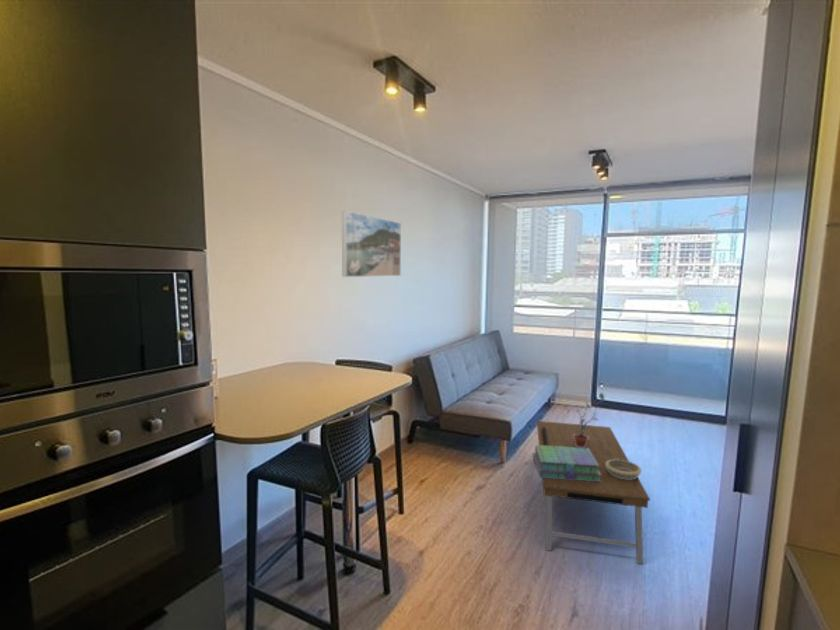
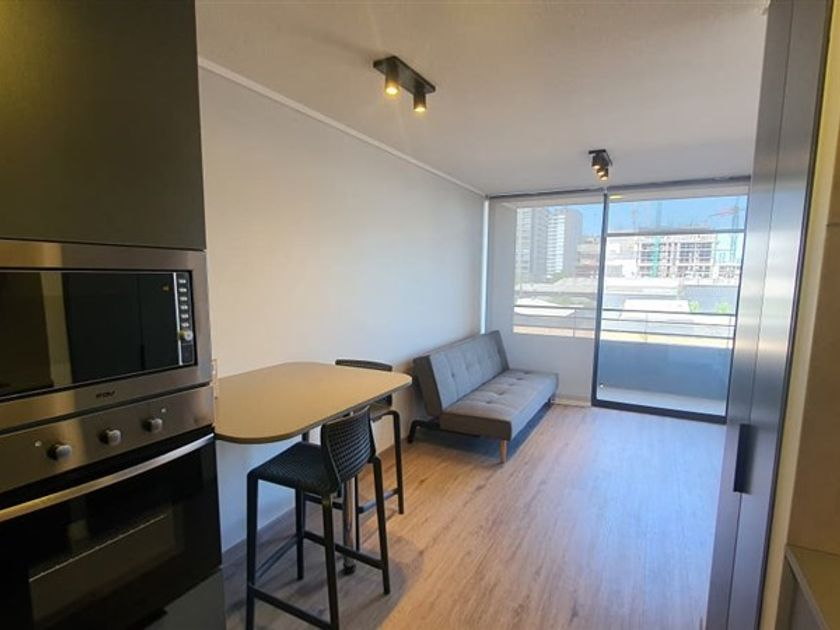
- coffee table [536,420,651,565]
- decorative bowl [605,459,643,480]
- potted plant [566,392,606,448]
- stack of books [532,444,601,481]
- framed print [341,210,402,278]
